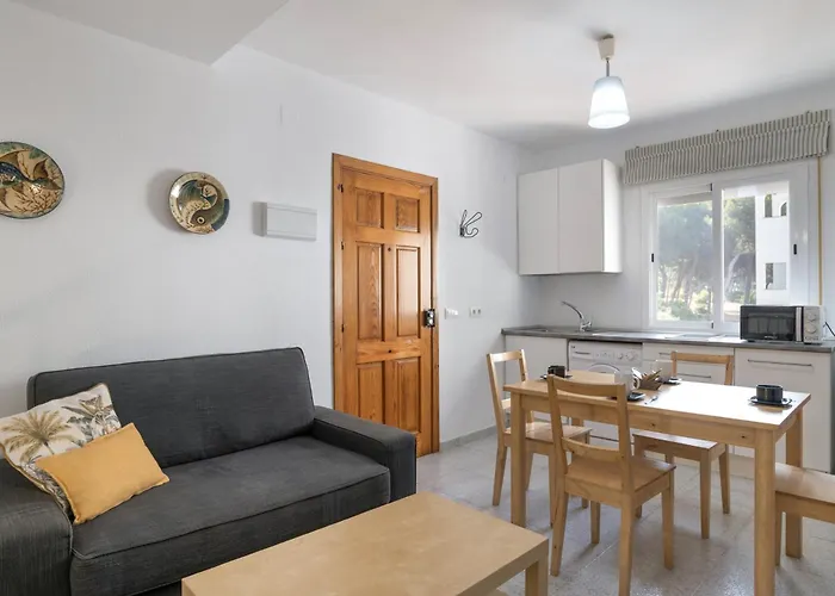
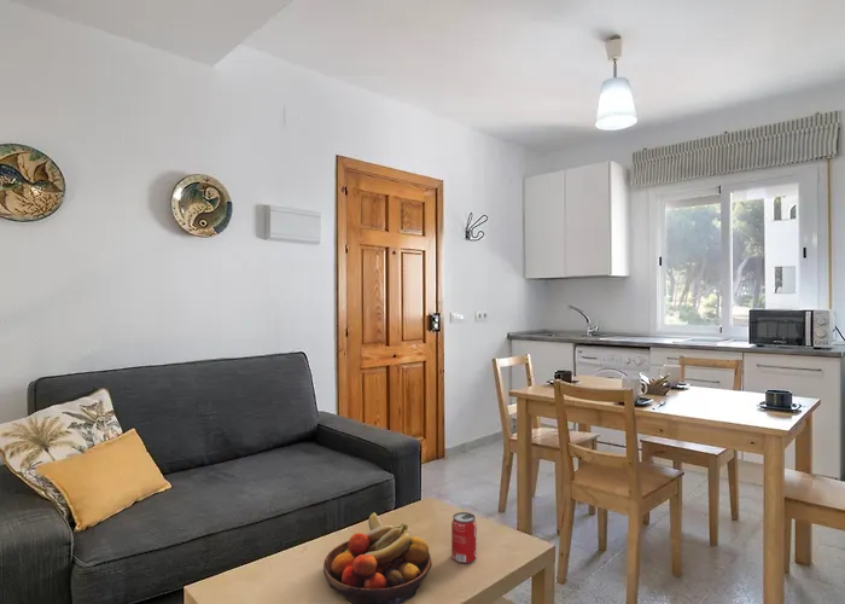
+ beverage can [450,511,478,564]
+ fruit bowl [322,511,432,604]
